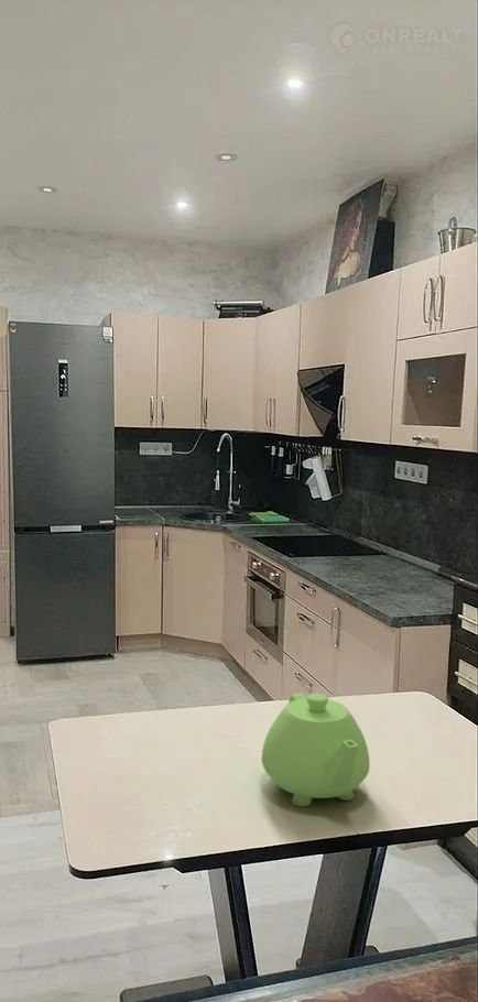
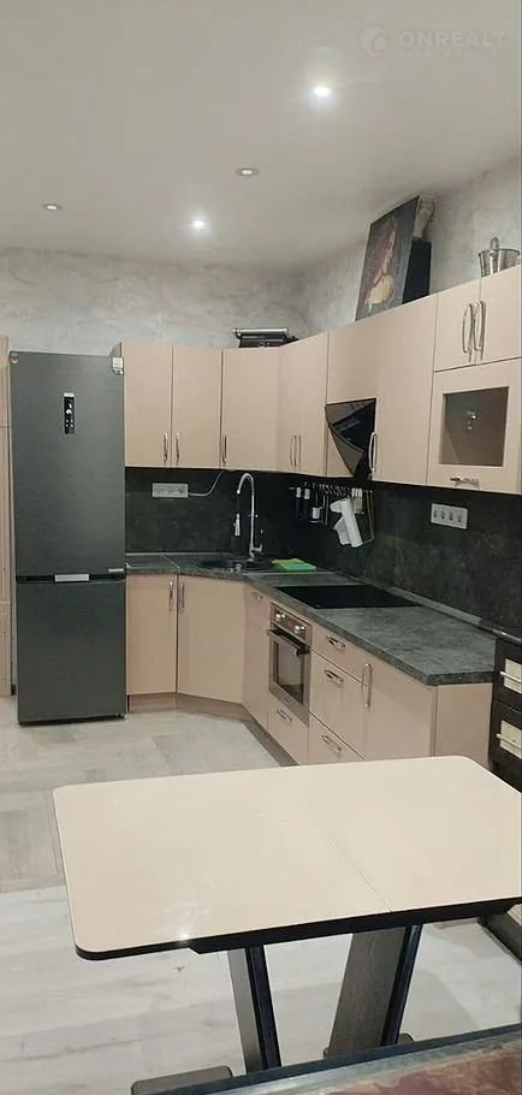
- teapot [261,693,371,808]
